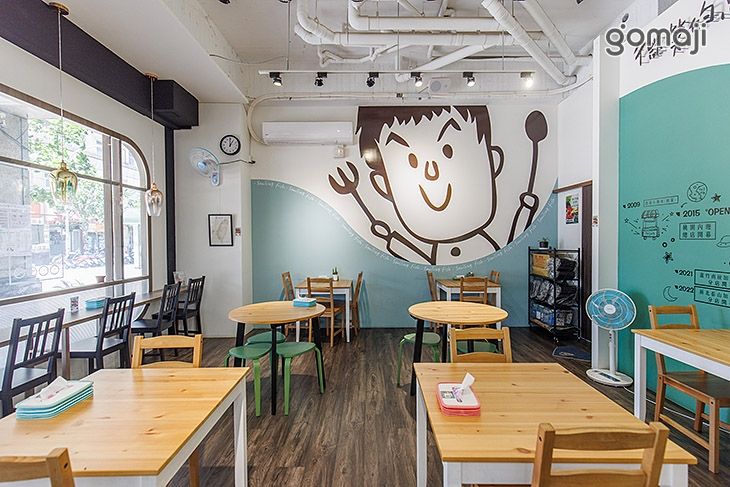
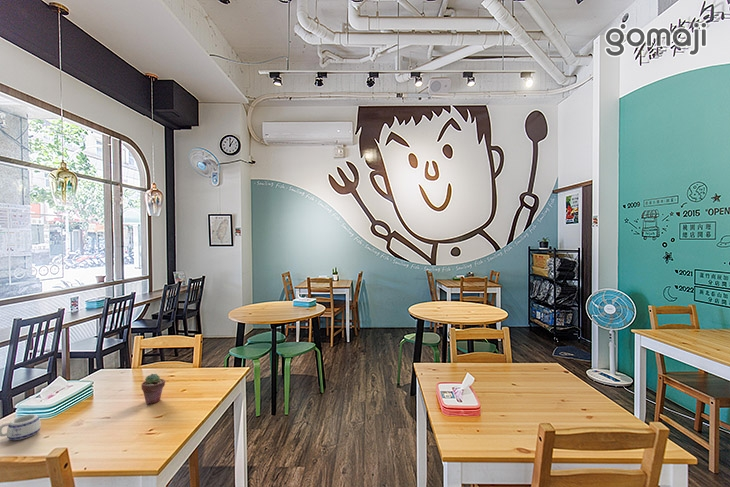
+ mug [0,413,42,441]
+ potted succulent [140,373,166,405]
